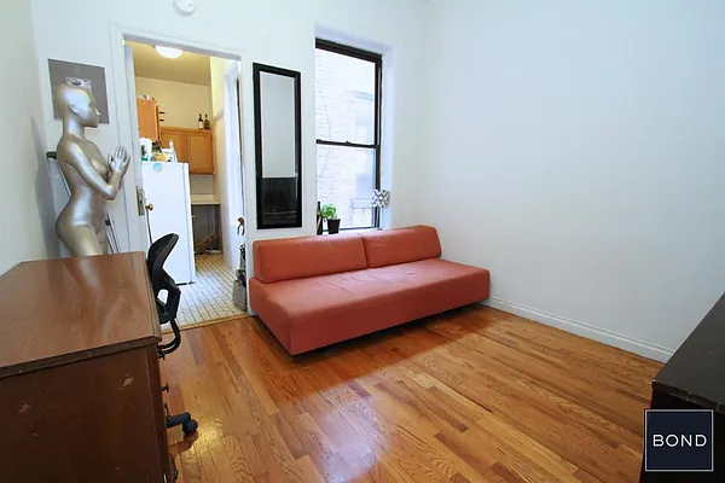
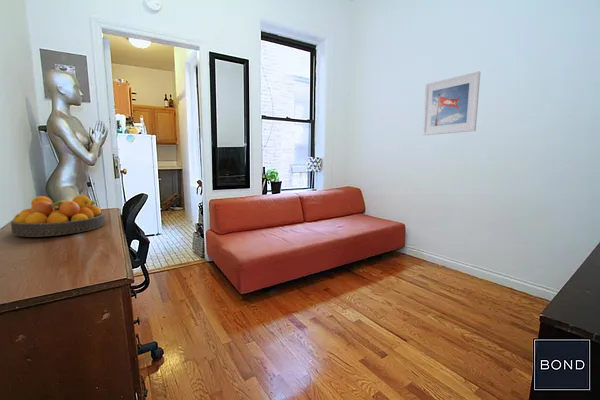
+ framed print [422,70,482,136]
+ fruit bowl [10,194,106,238]
